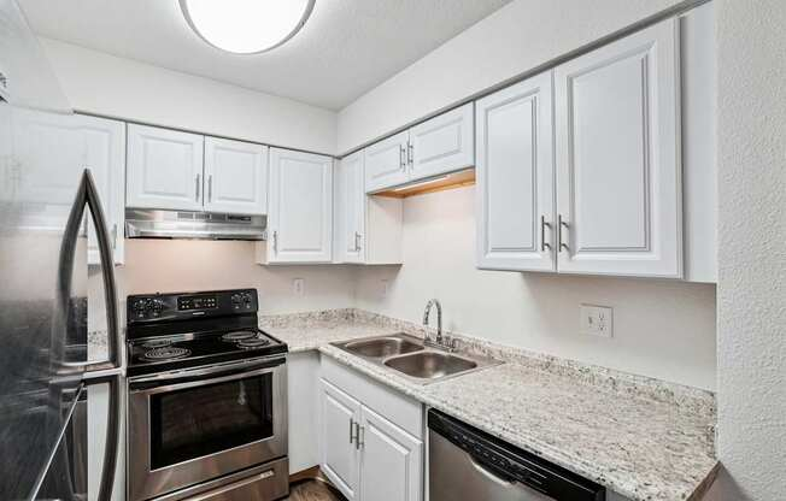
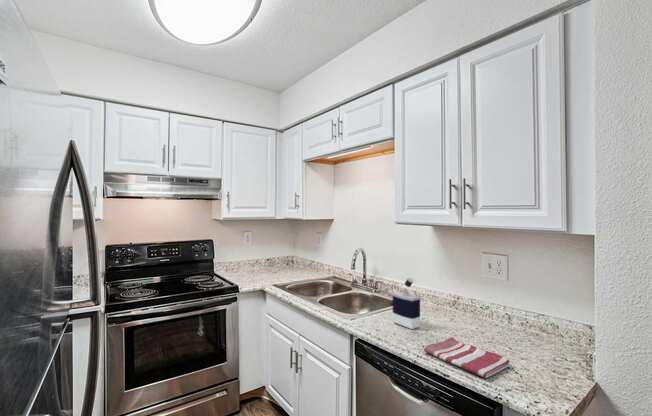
+ perfume bottle [392,277,421,330]
+ dish towel [423,336,511,379]
